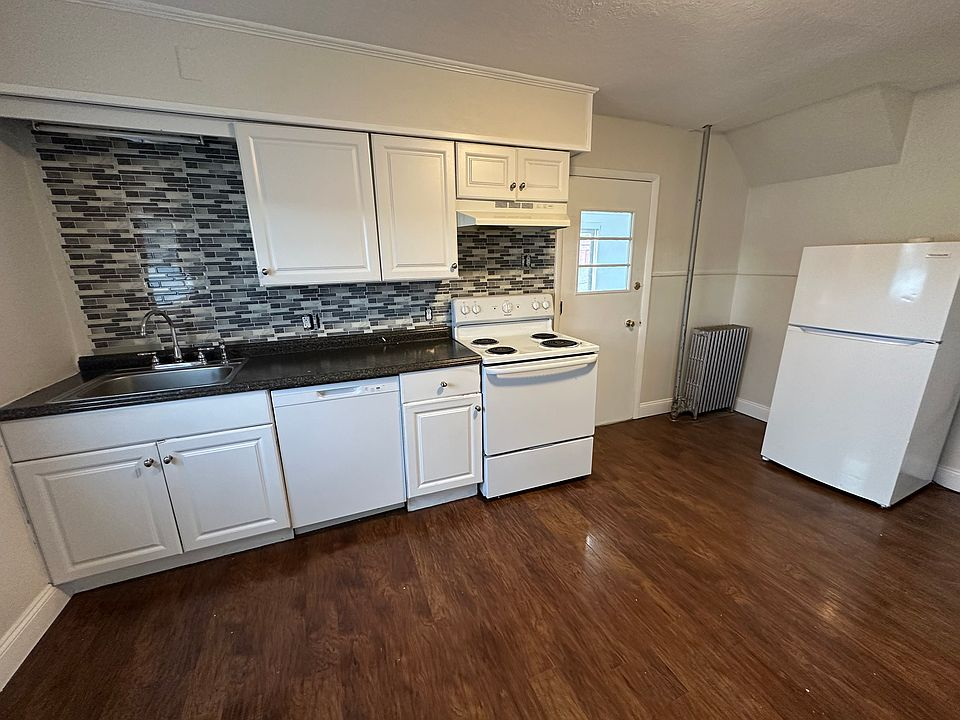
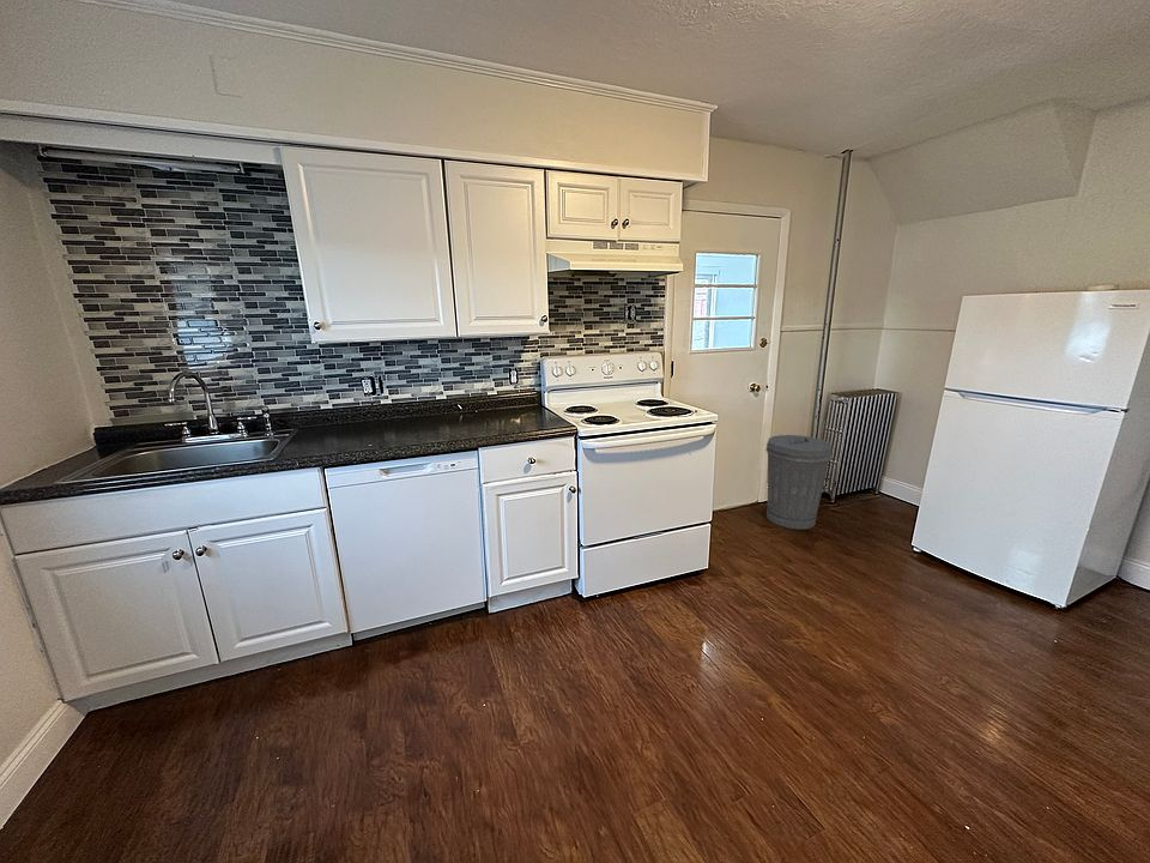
+ trash can [764,434,834,531]
